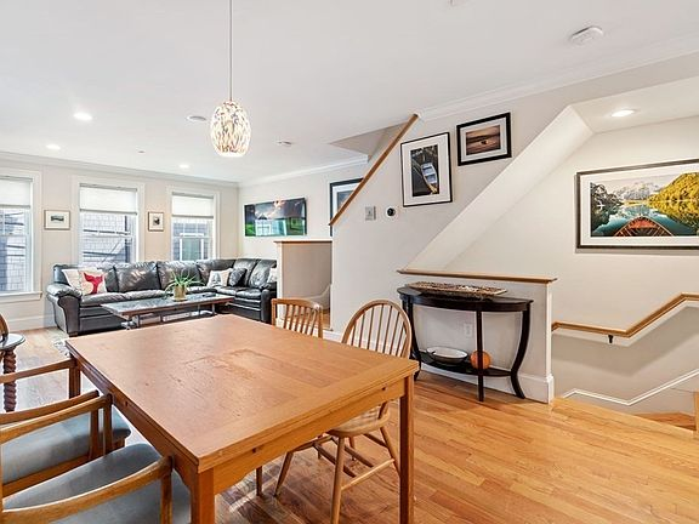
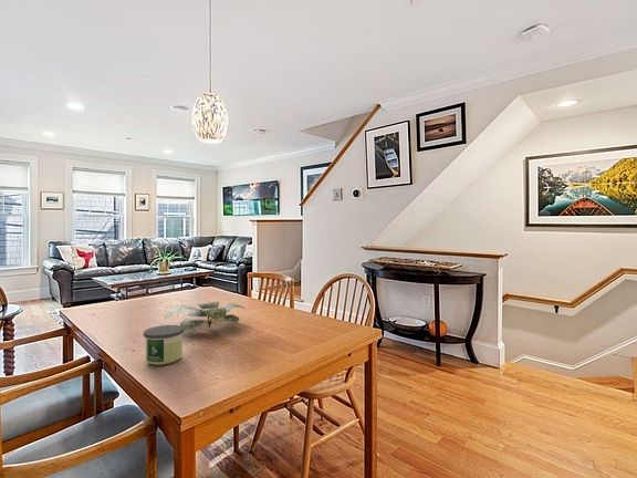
+ candle [143,324,185,366]
+ plant [164,300,248,331]
